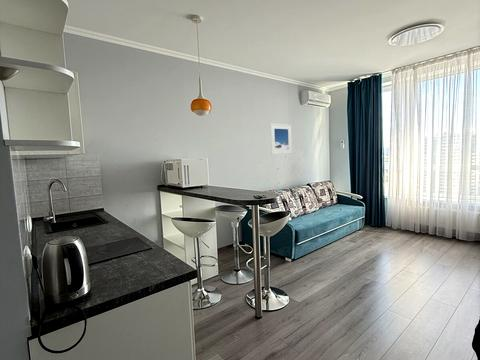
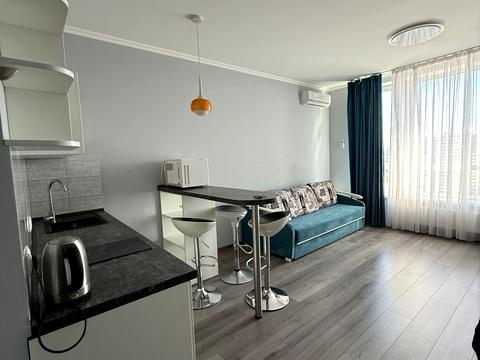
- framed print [269,123,293,155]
